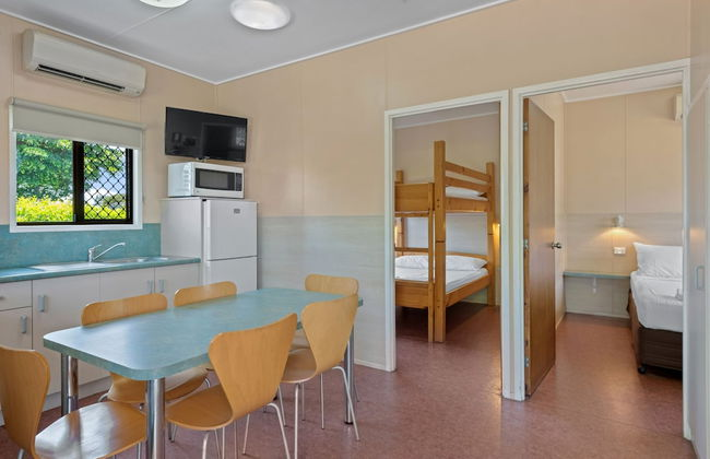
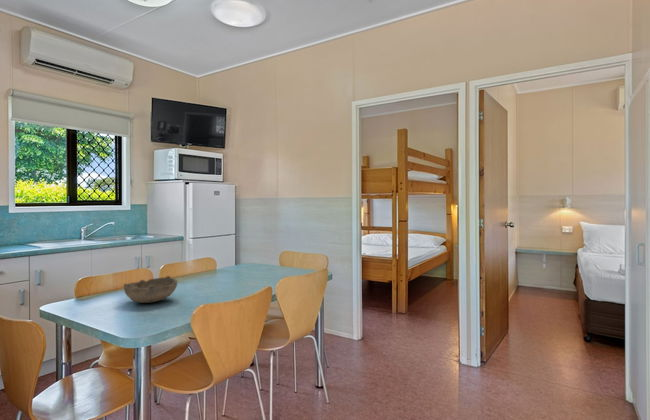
+ bowl [123,275,178,304]
